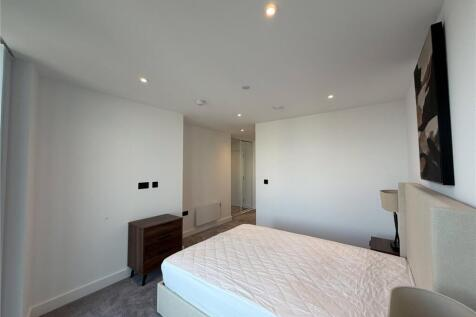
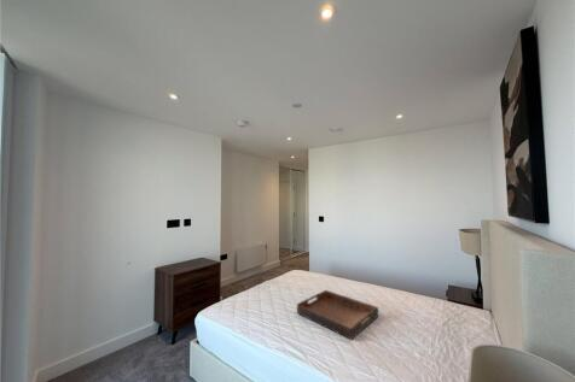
+ serving tray [296,289,379,341]
